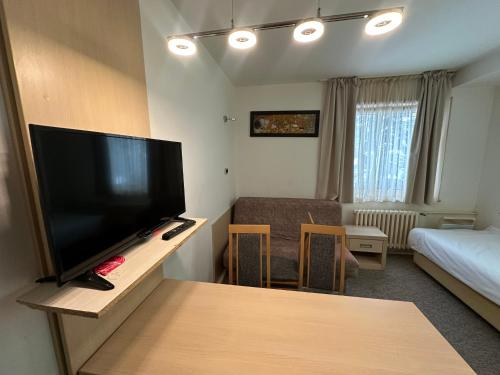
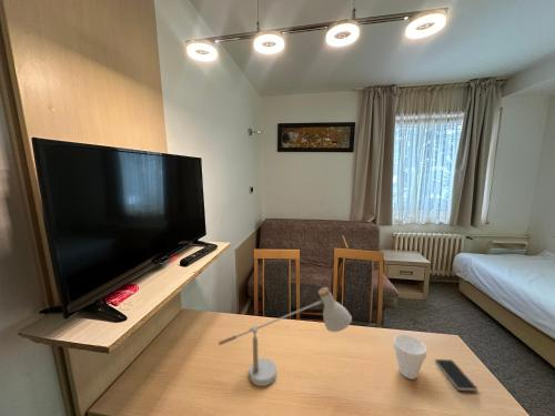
+ desk lamp [218,286,353,387]
+ cup [393,334,427,381]
+ smartphone [434,358,478,392]
